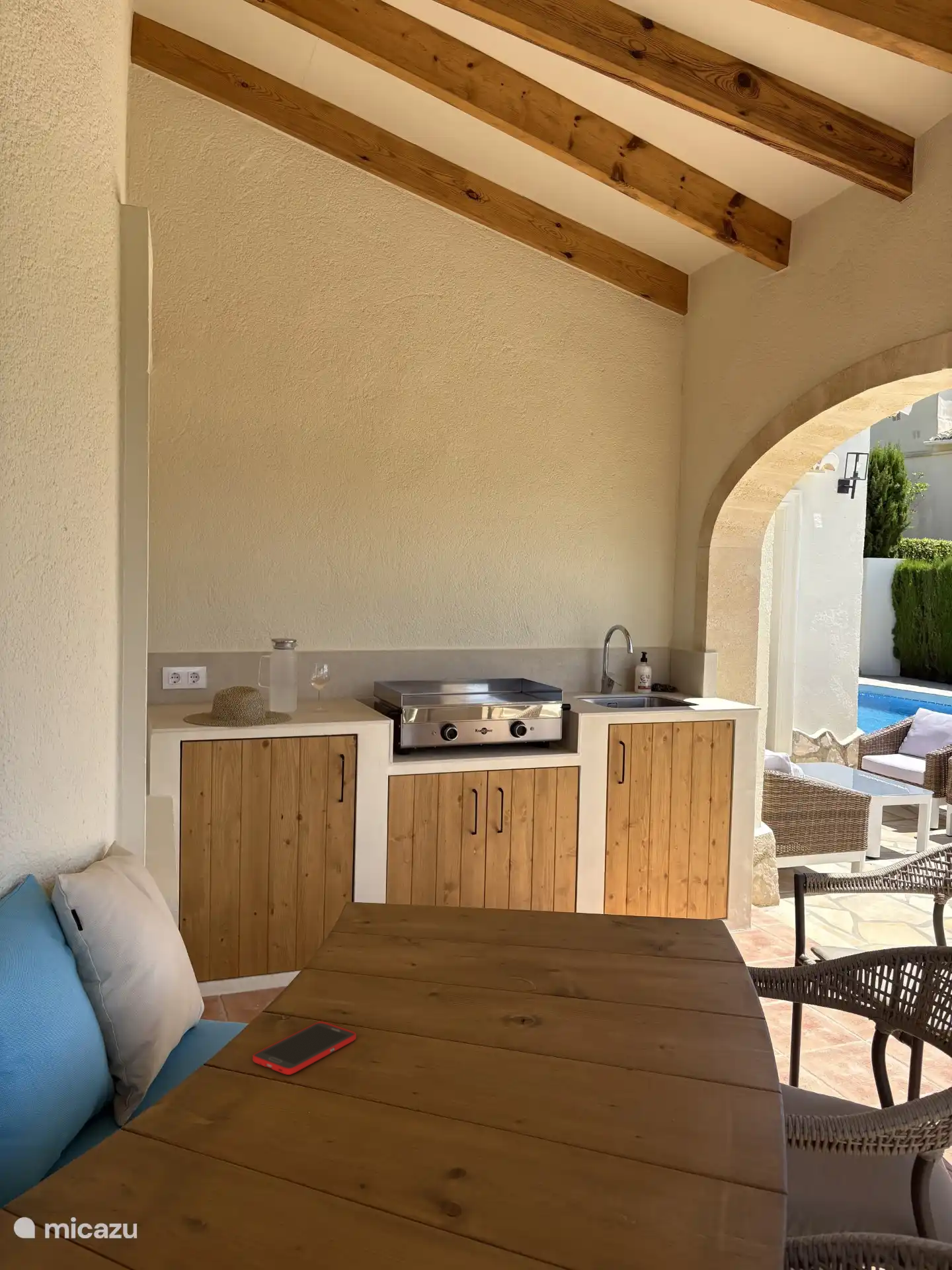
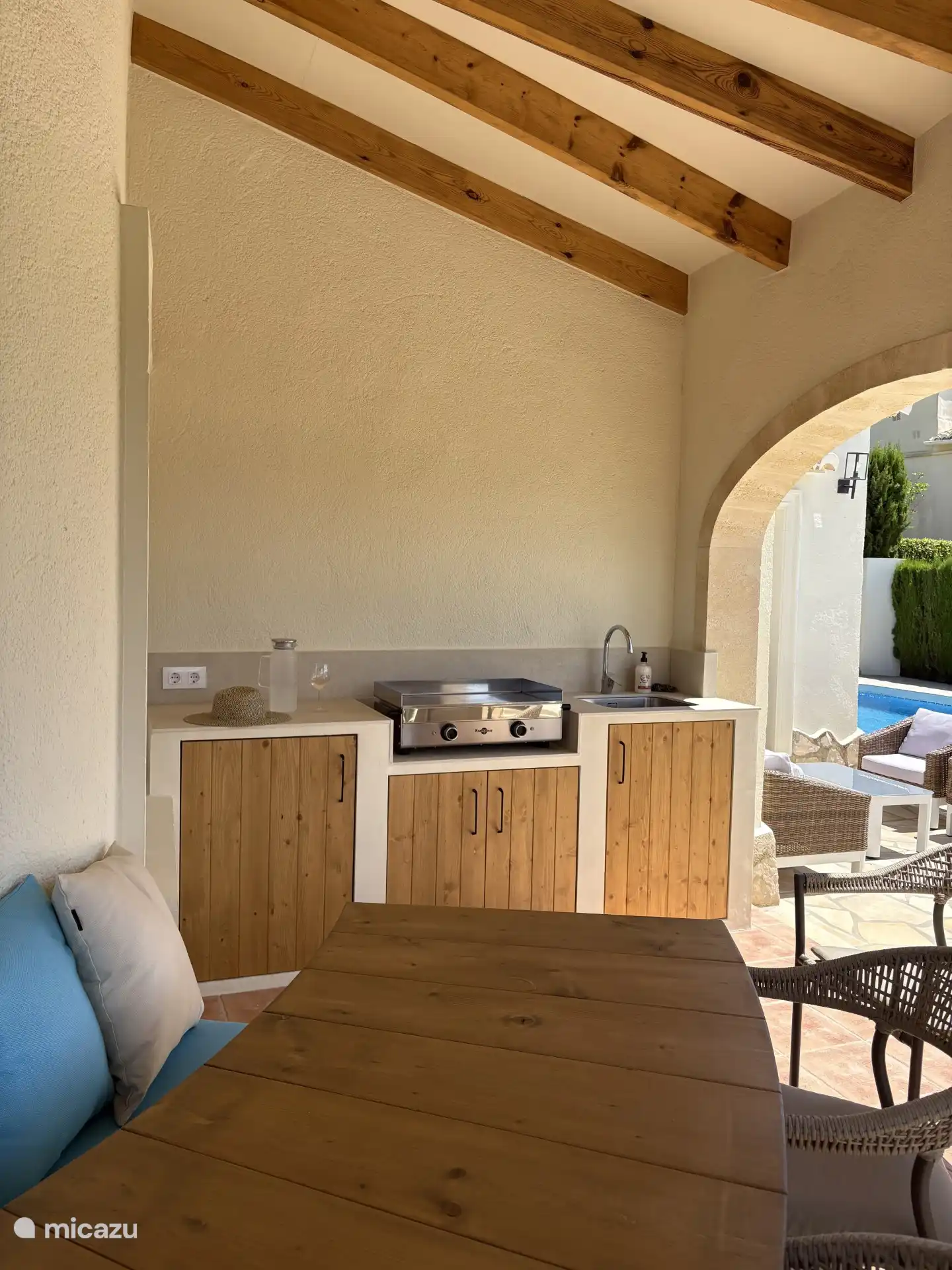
- cell phone [252,1021,357,1076]
